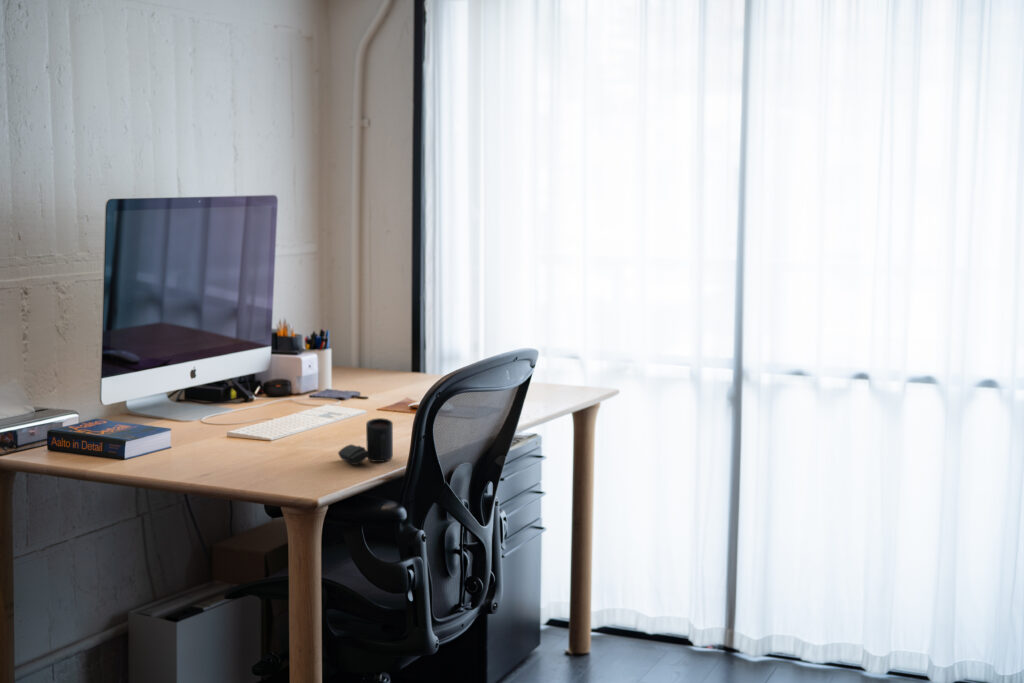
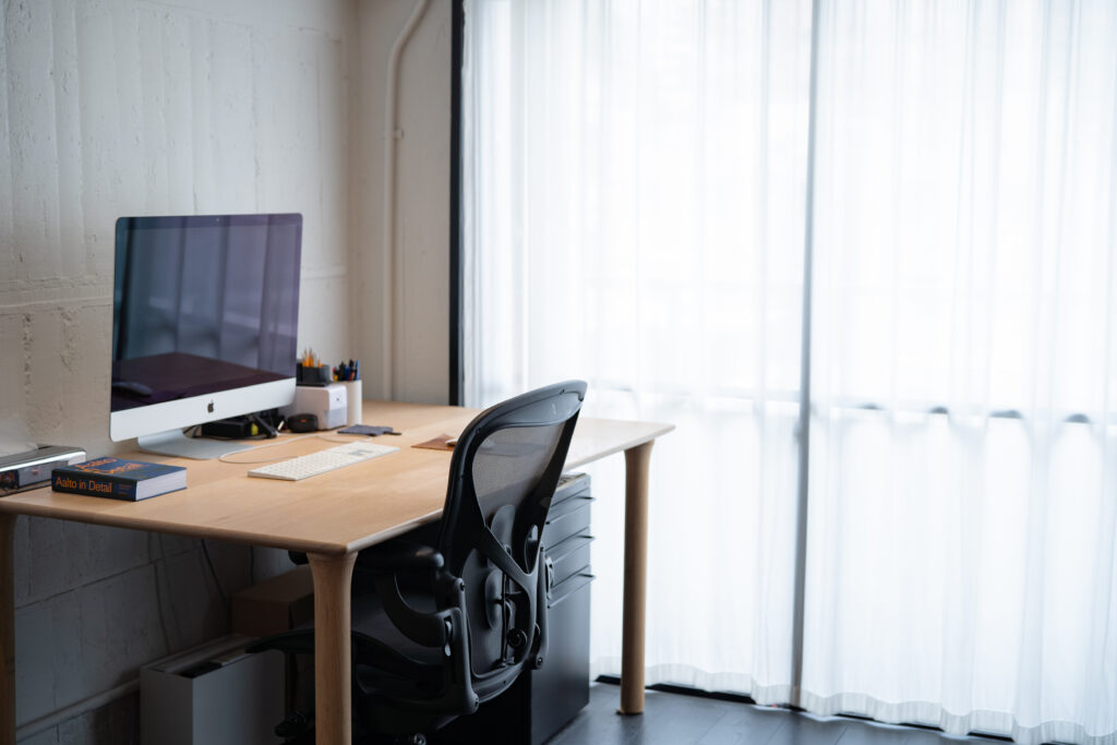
- coffee mug [337,417,394,466]
